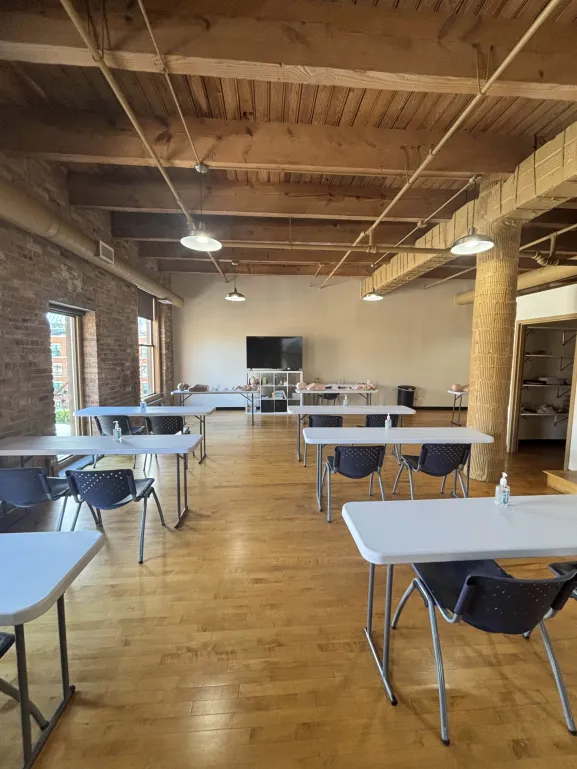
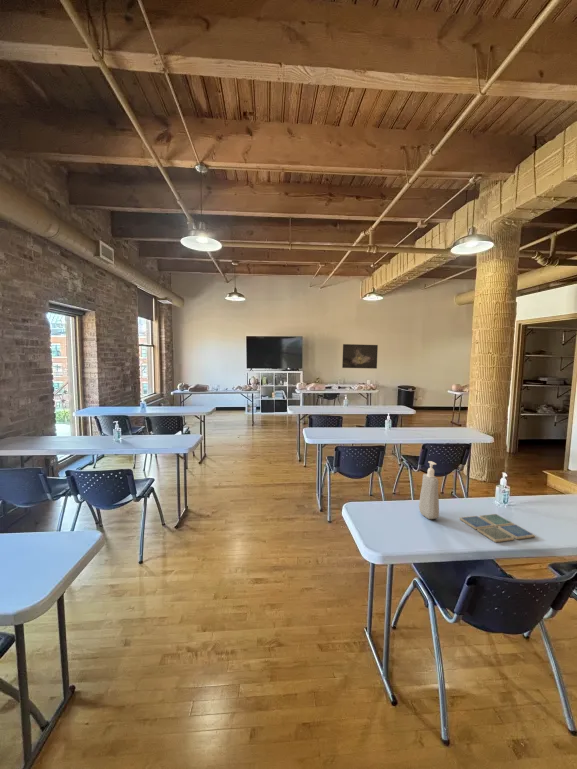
+ soap dispenser [418,460,440,520]
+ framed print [341,343,379,369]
+ drink coaster [459,513,536,543]
